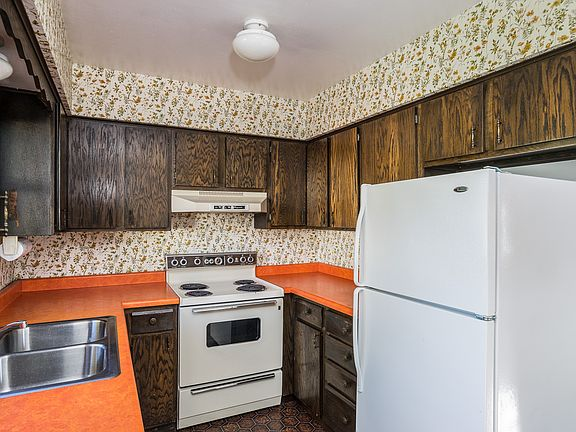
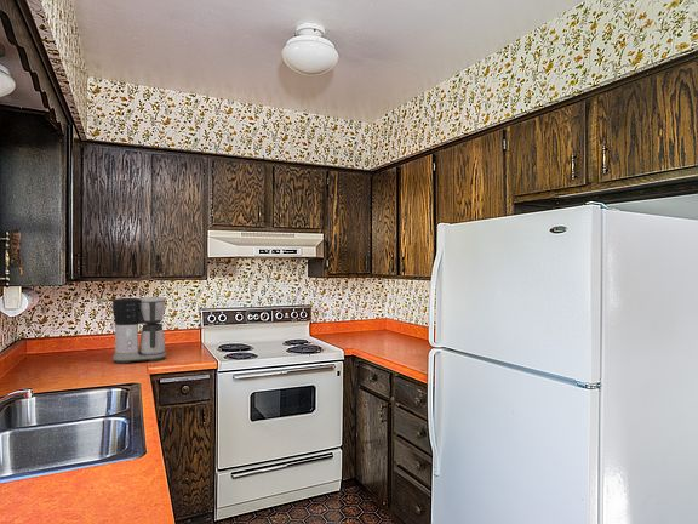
+ coffee maker [111,296,167,365]
